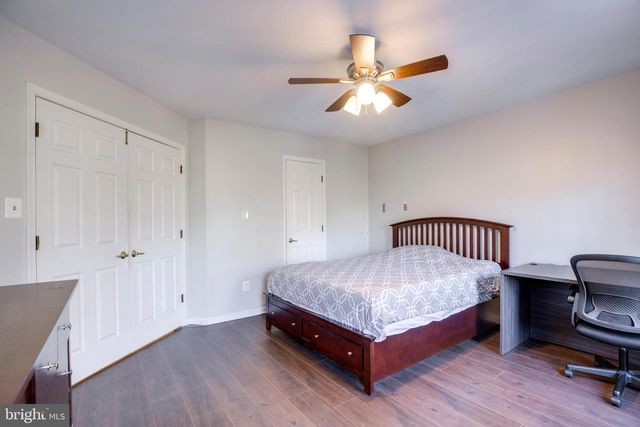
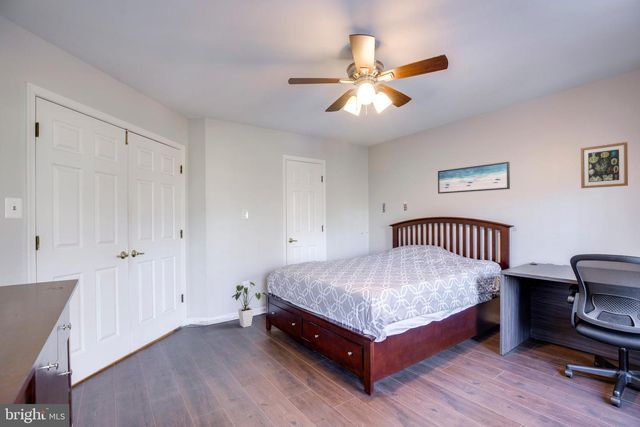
+ house plant [231,281,262,328]
+ wall art [437,161,511,195]
+ wall art [580,141,629,189]
